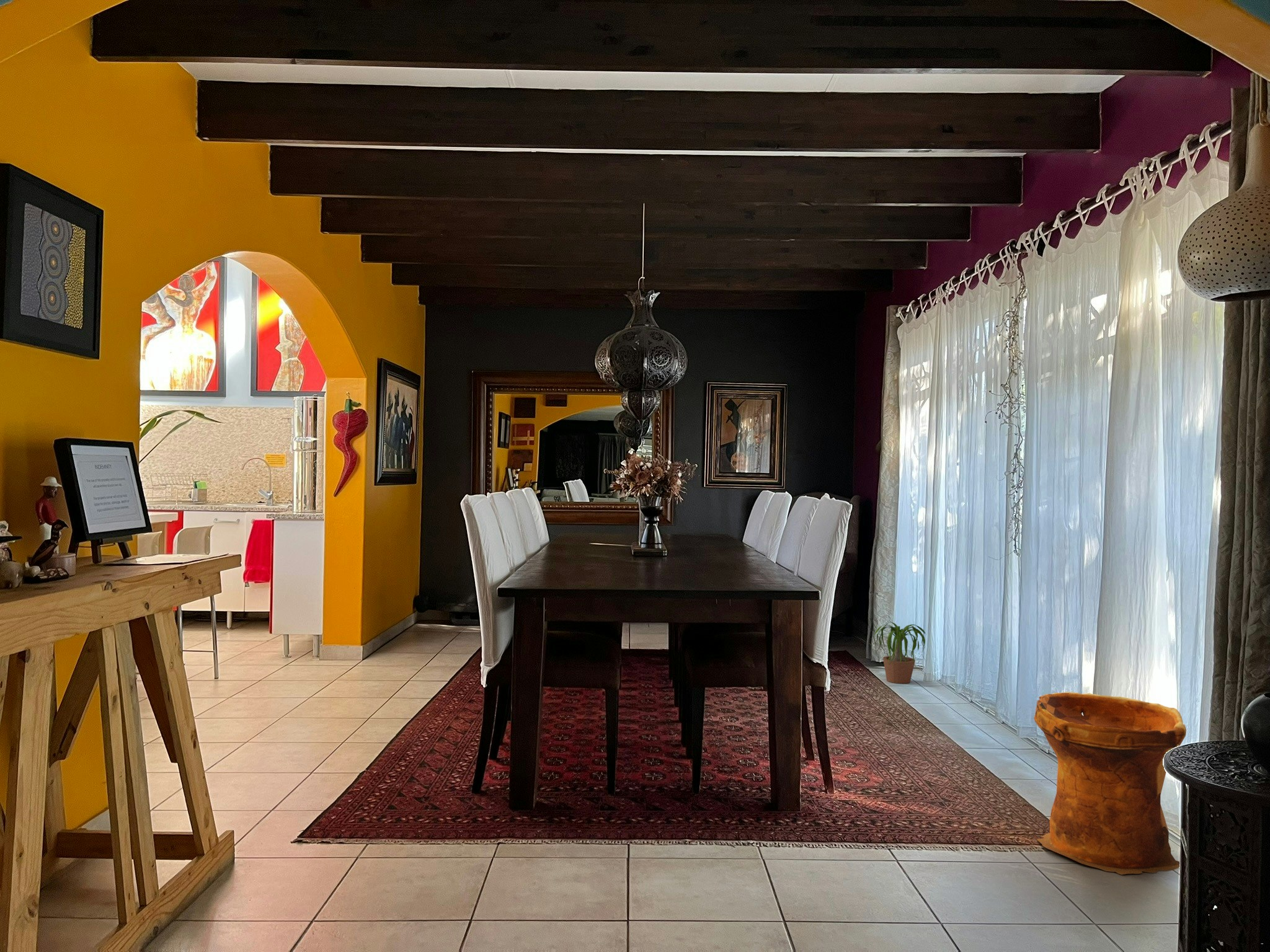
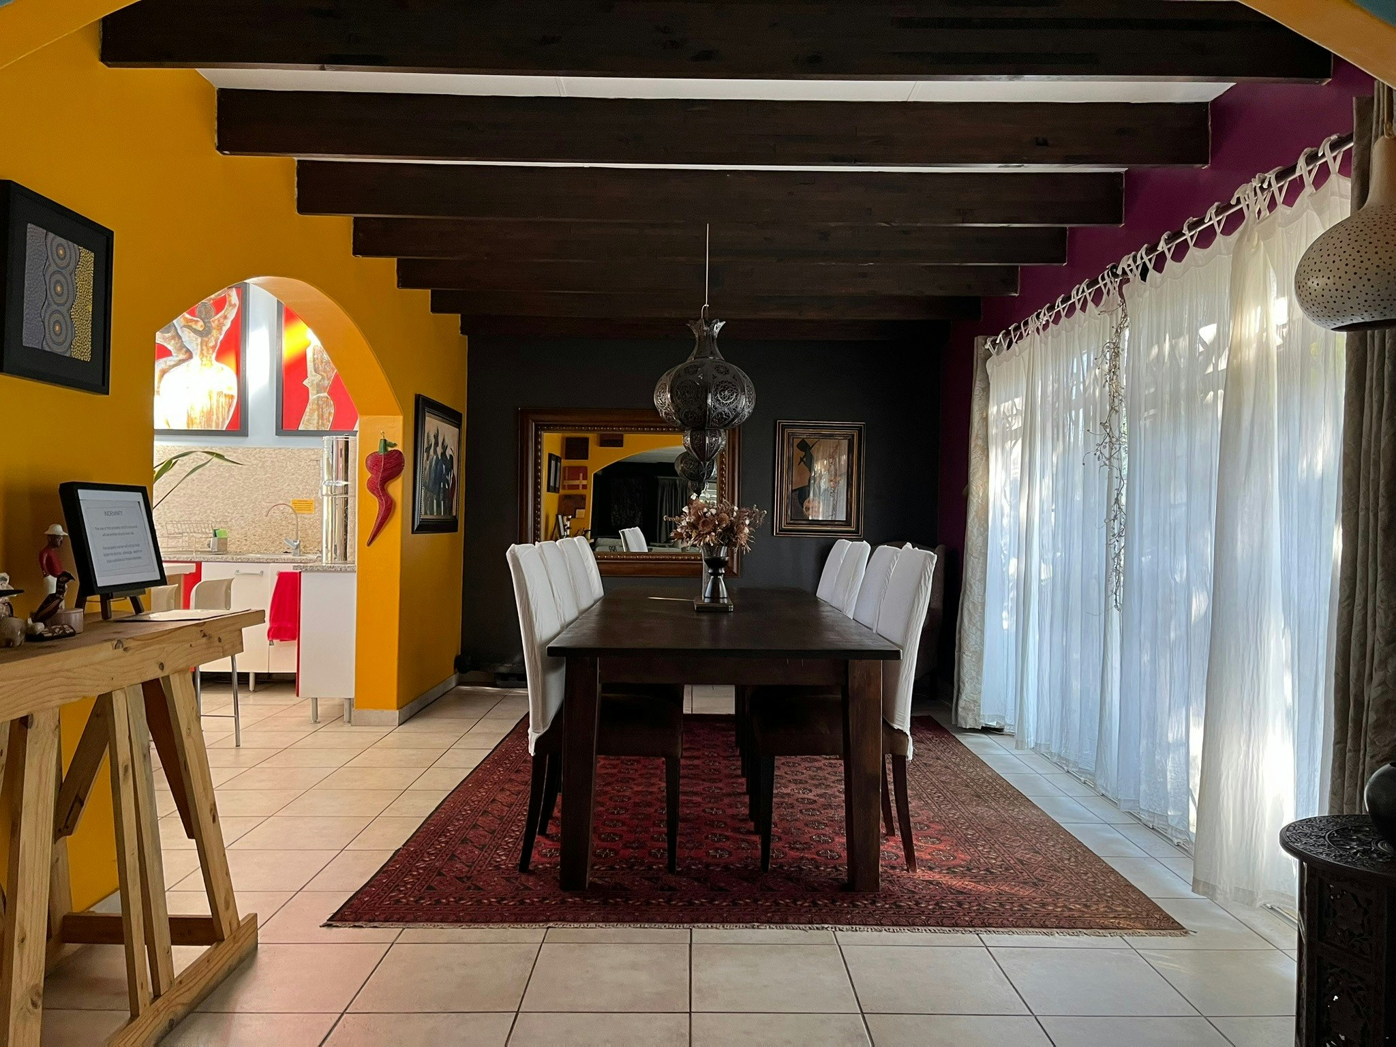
- potted plant [869,622,926,684]
- woven basket [1033,692,1187,875]
